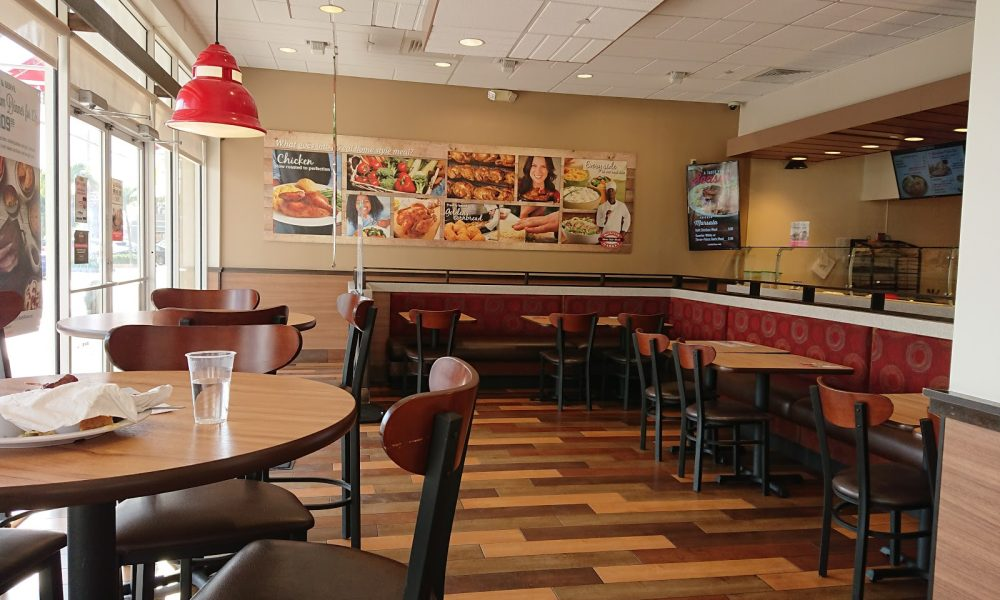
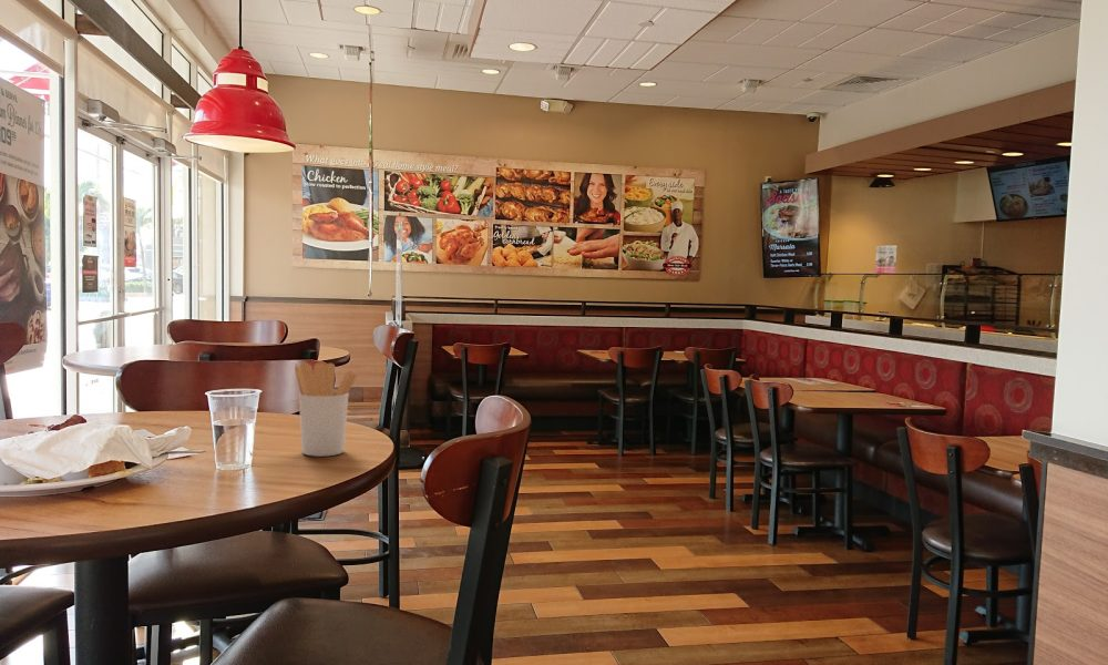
+ utensil holder [294,361,358,458]
